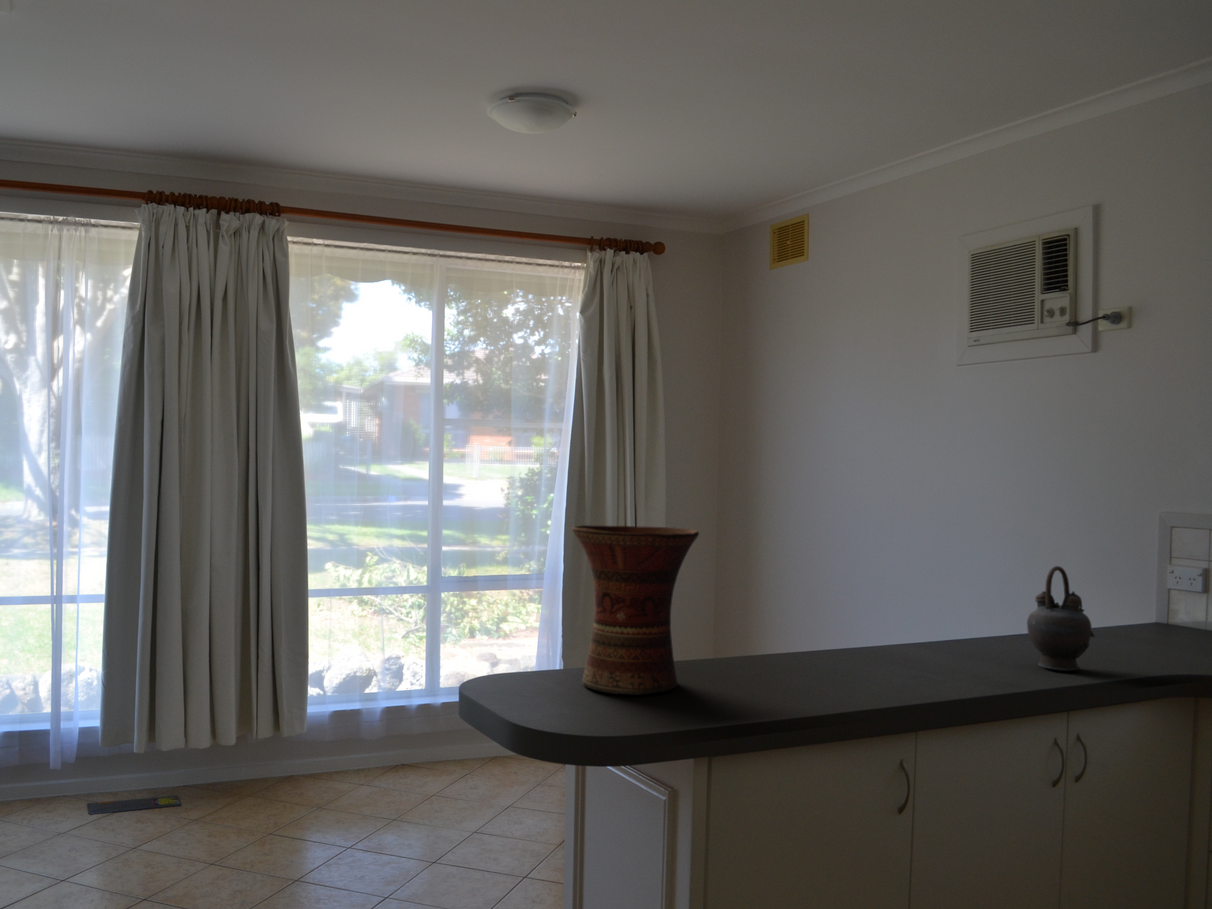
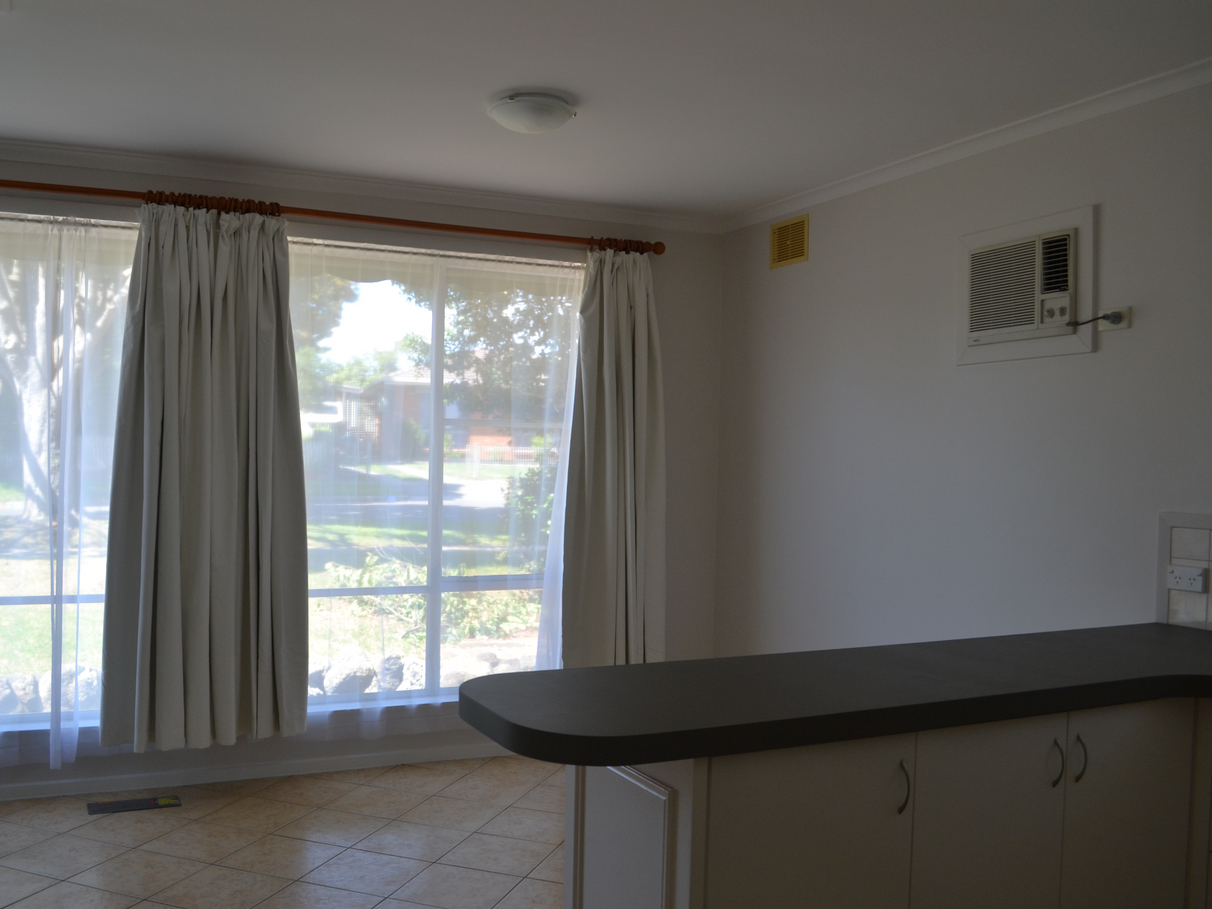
- vase [571,524,700,695]
- teapot [1026,565,1096,672]
